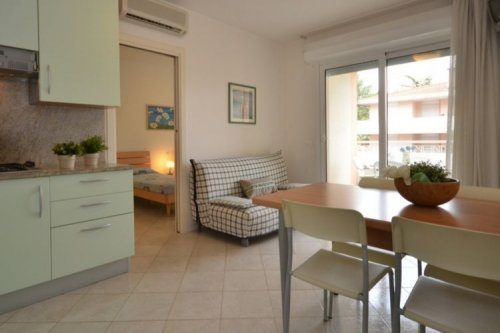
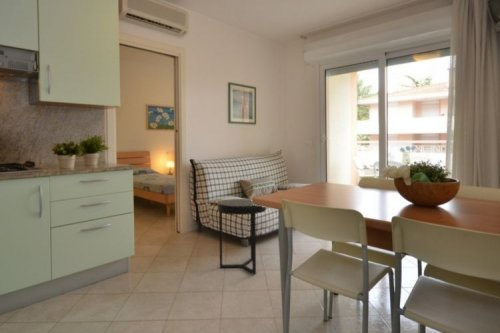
+ side table [217,198,267,275]
